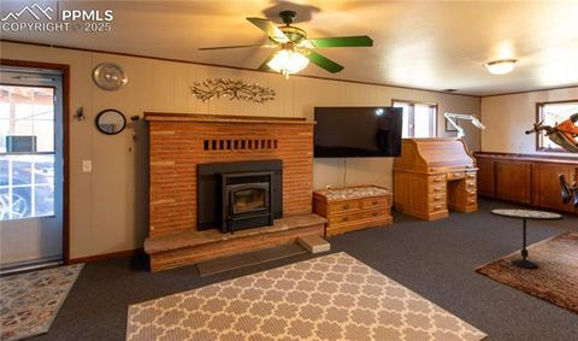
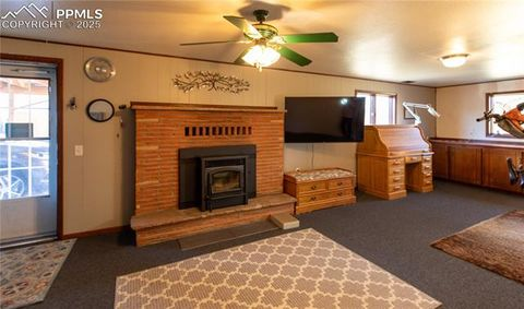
- side table [489,208,565,270]
